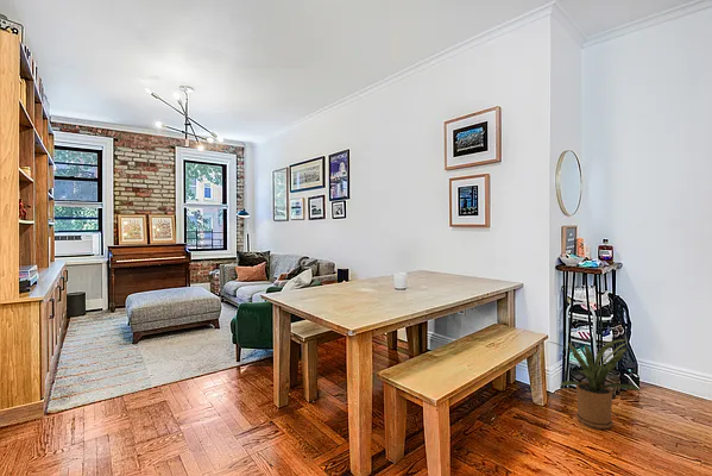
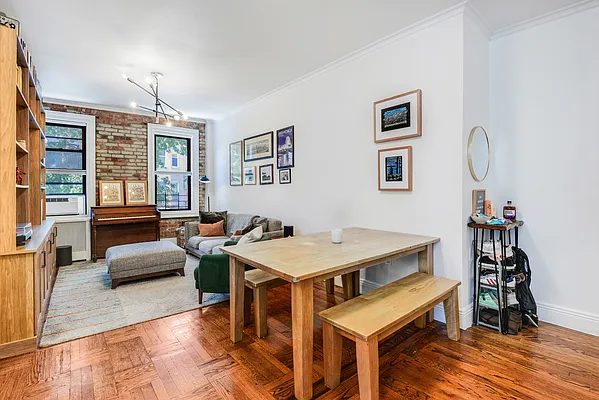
- house plant [548,338,643,430]
